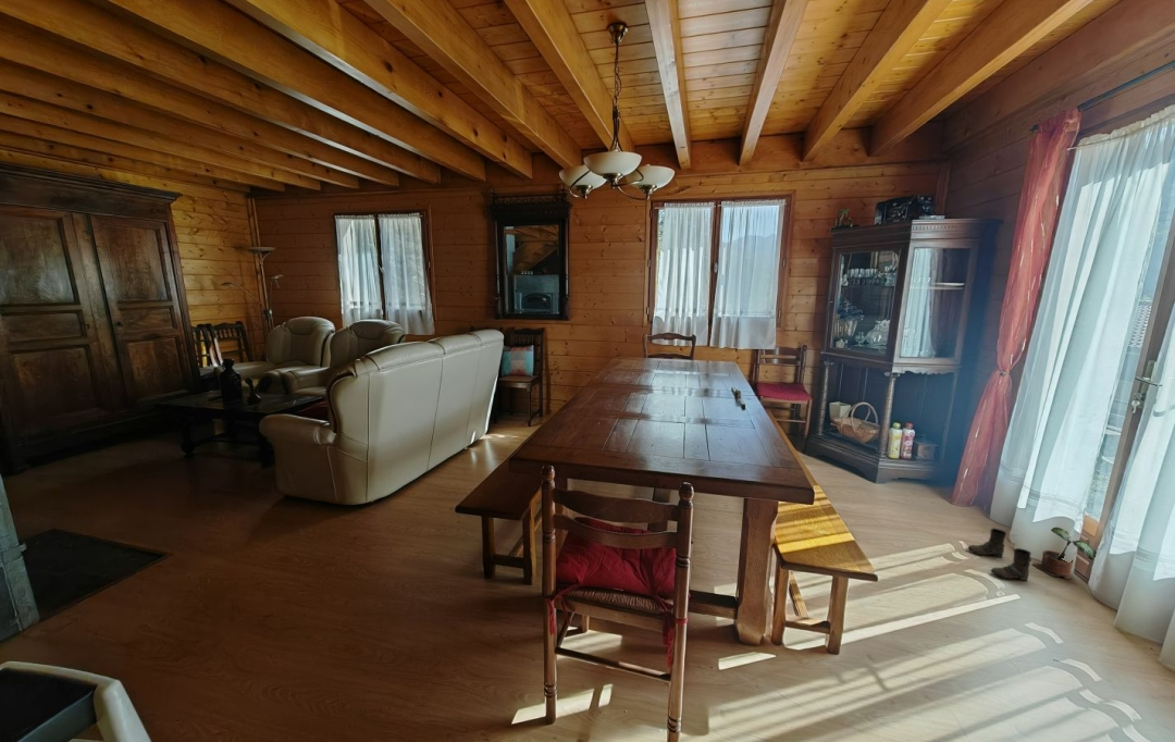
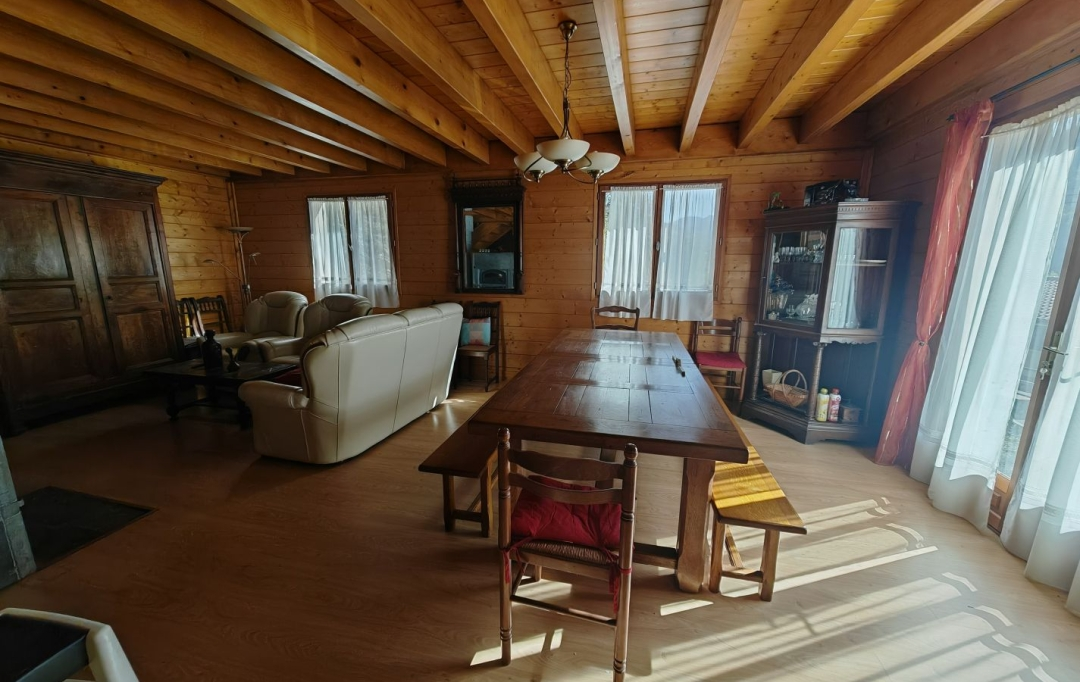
- potted plant [1031,527,1098,580]
- boots [966,527,1032,581]
